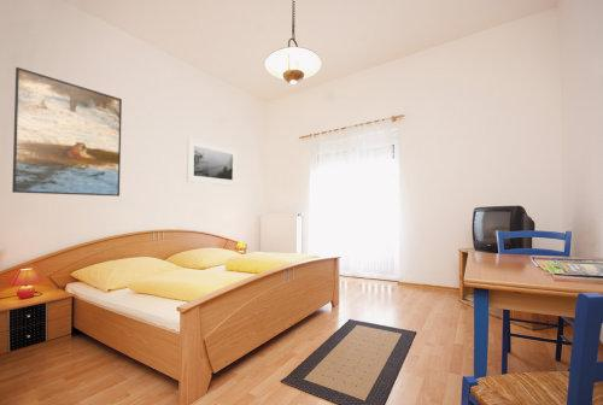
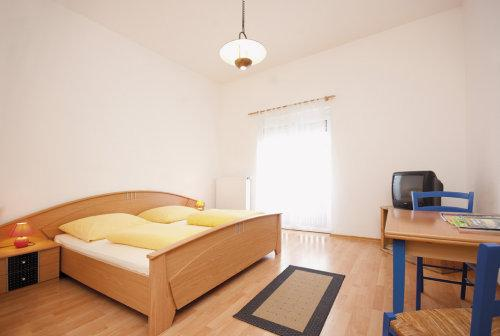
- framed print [11,66,123,198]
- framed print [186,137,239,187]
